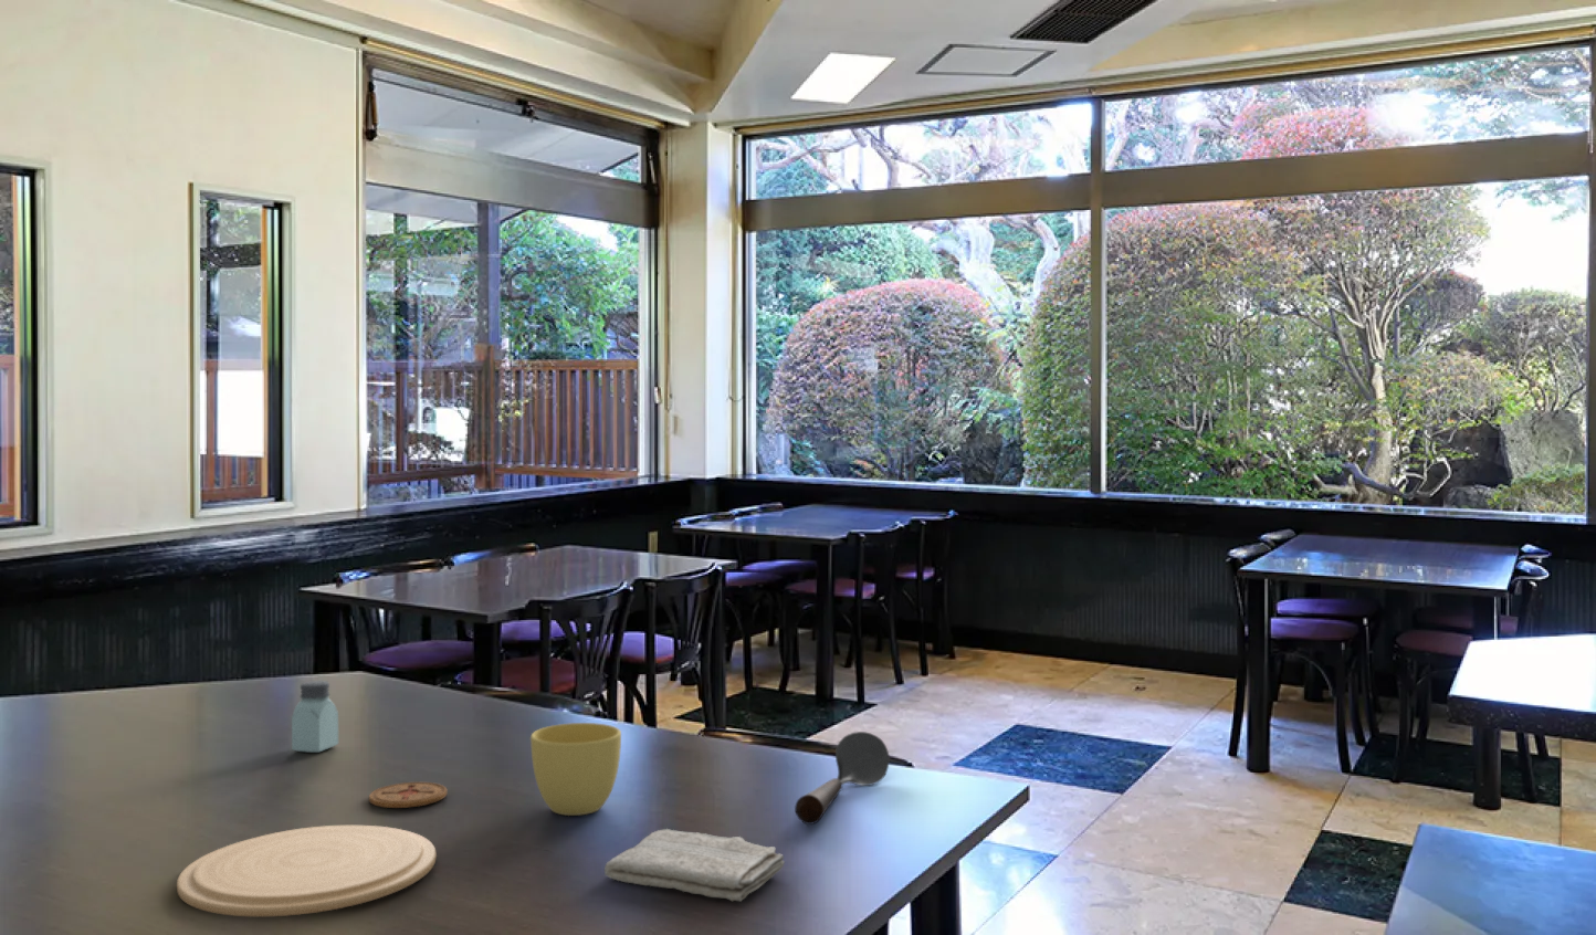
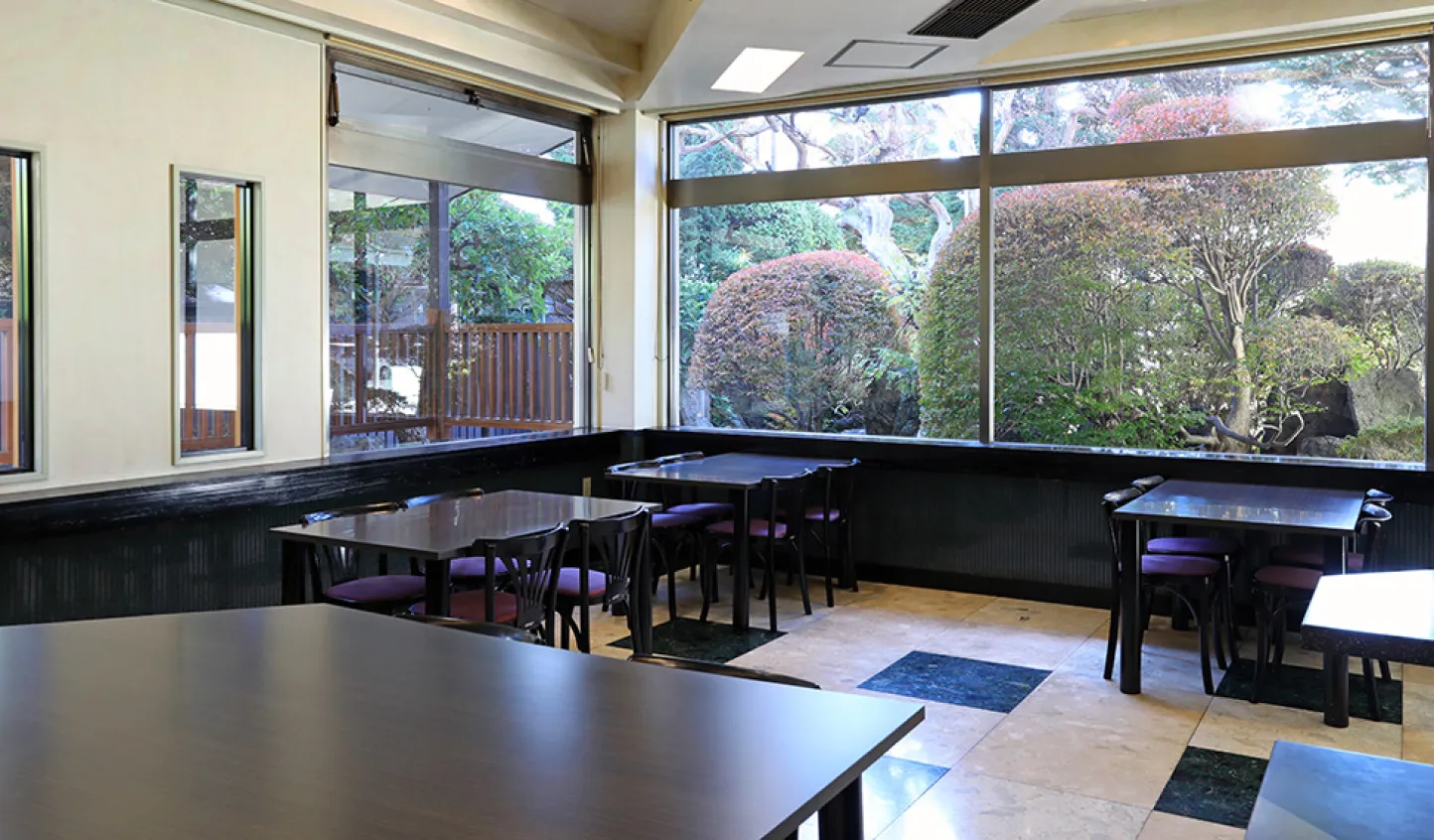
- plate [176,825,437,917]
- saltshaker [290,680,339,754]
- spoon [794,730,890,826]
- cup [530,721,622,817]
- coaster [368,781,447,809]
- washcloth [603,828,786,903]
